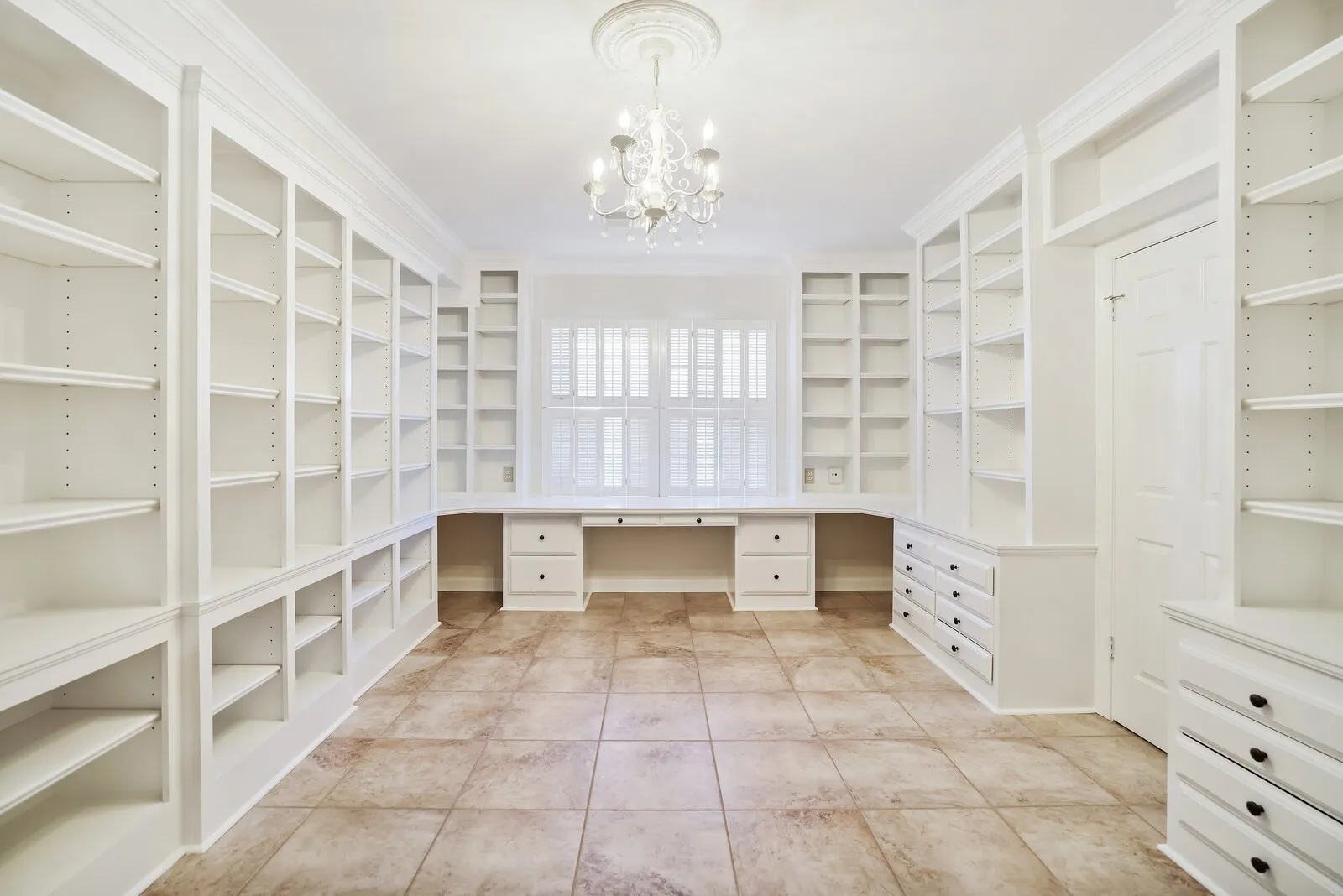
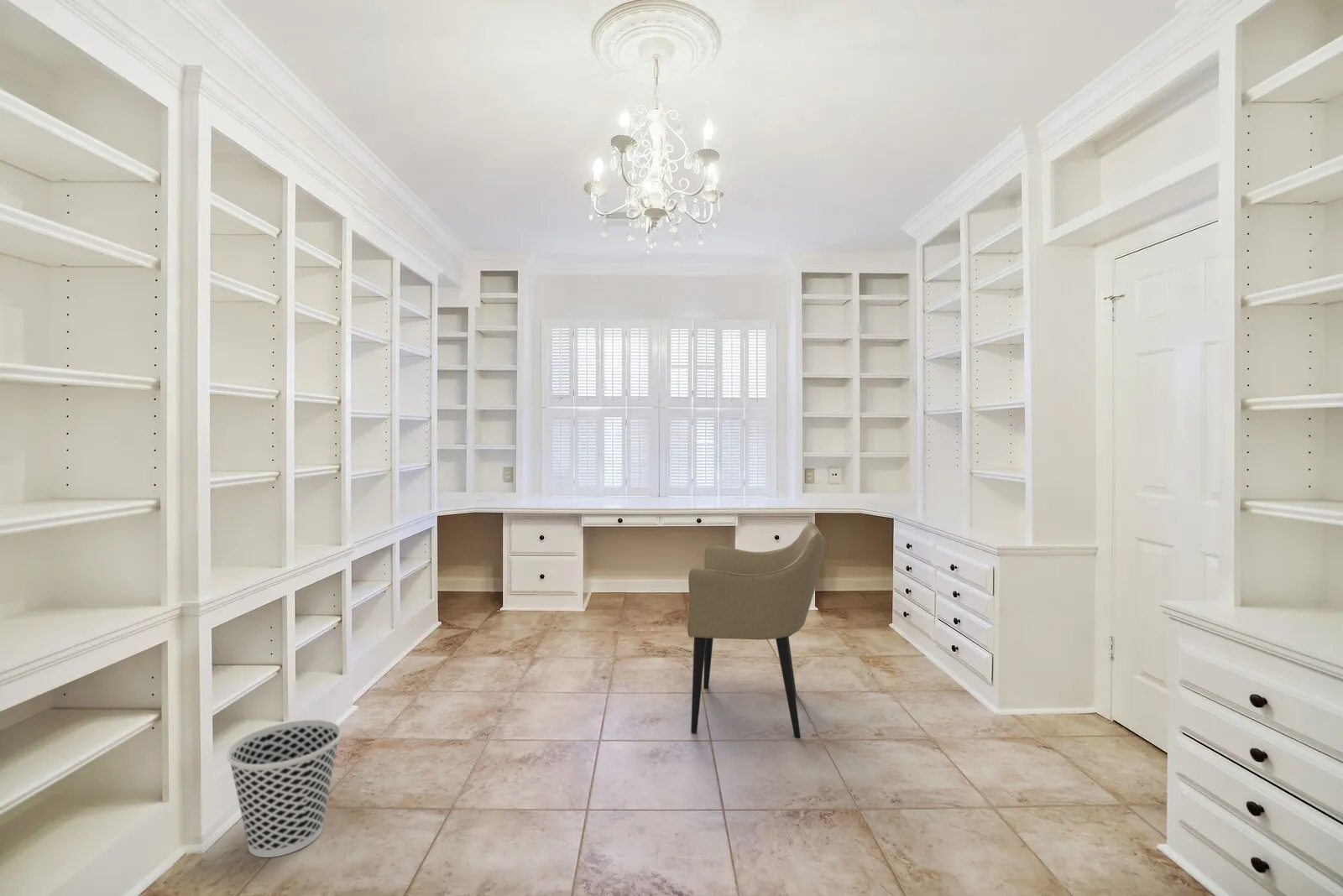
+ armchair [687,521,826,738]
+ wastebasket [226,719,342,858]
